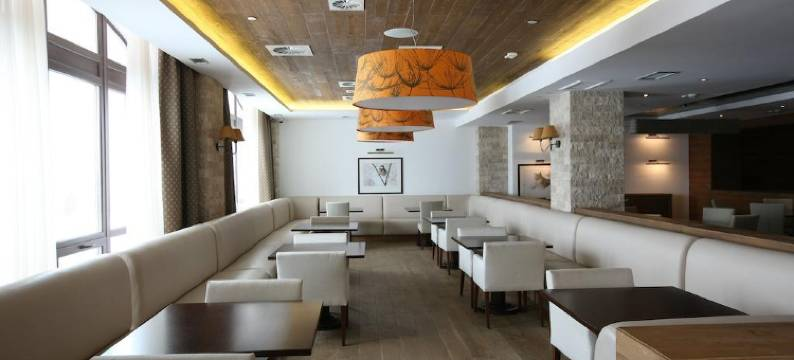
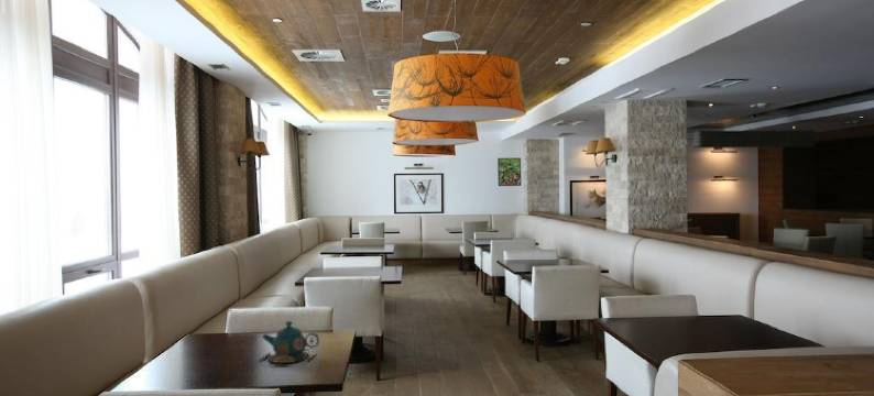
+ teapot [256,320,320,366]
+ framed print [496,156,522,187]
